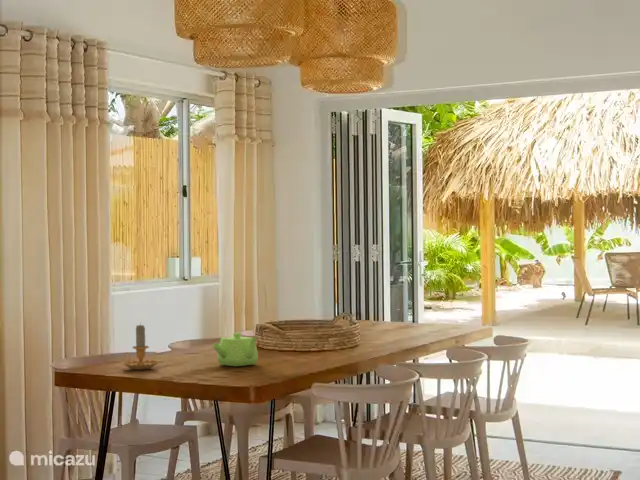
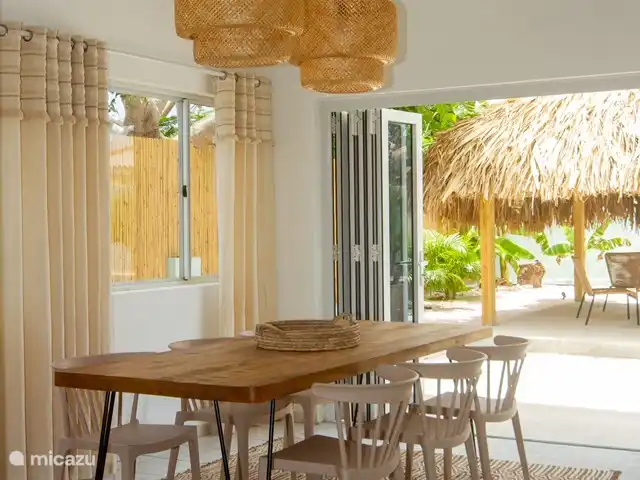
- candlestick [122,322,160,371]
- teapot [212,332,259,367]
